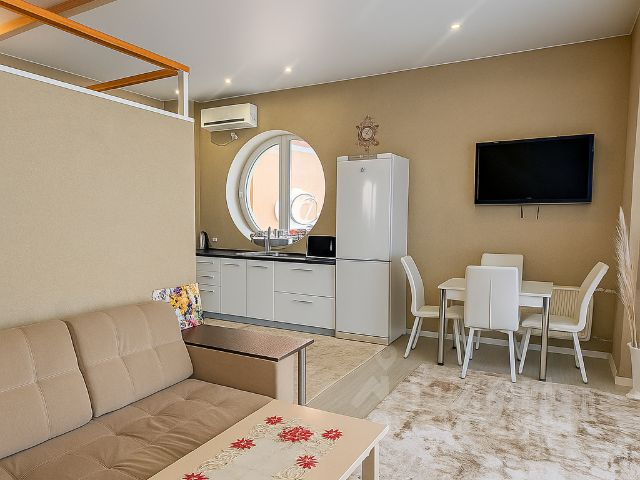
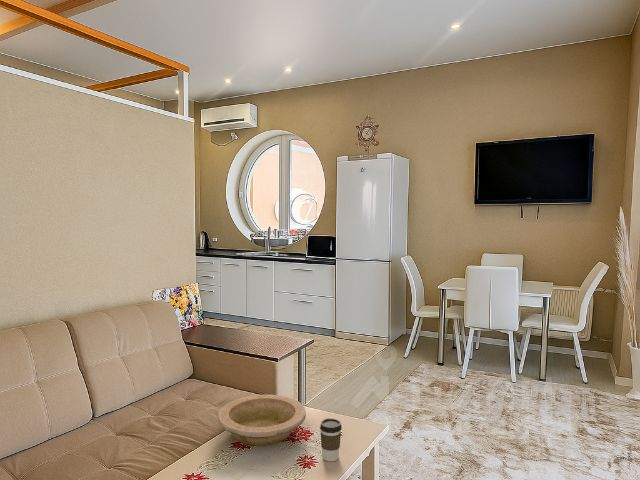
+ coffee cup [319,417,343,462]
+ bowl [217,394,307,447]
